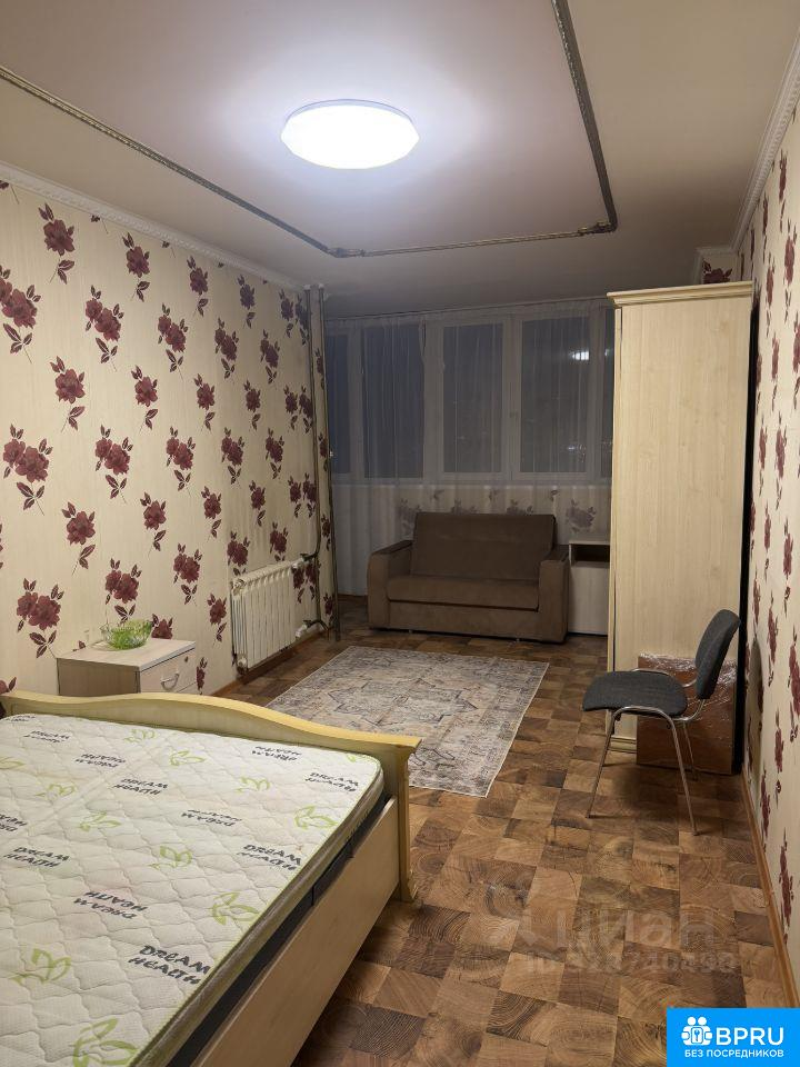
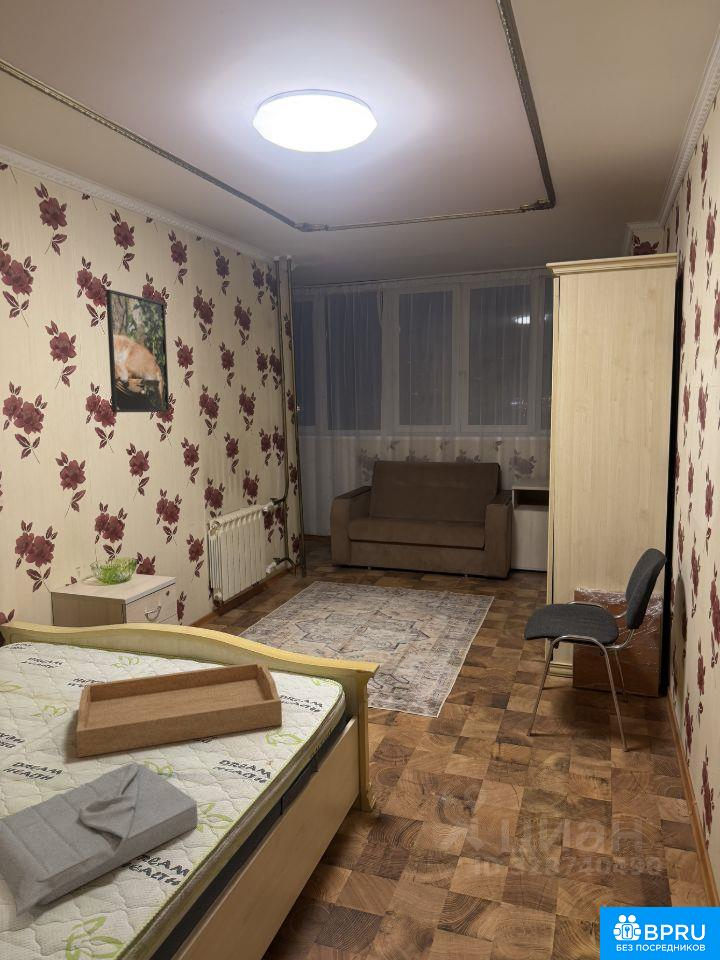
+ serving tray [76,661,283,758]
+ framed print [105,289,170,413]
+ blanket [0,762,199,918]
